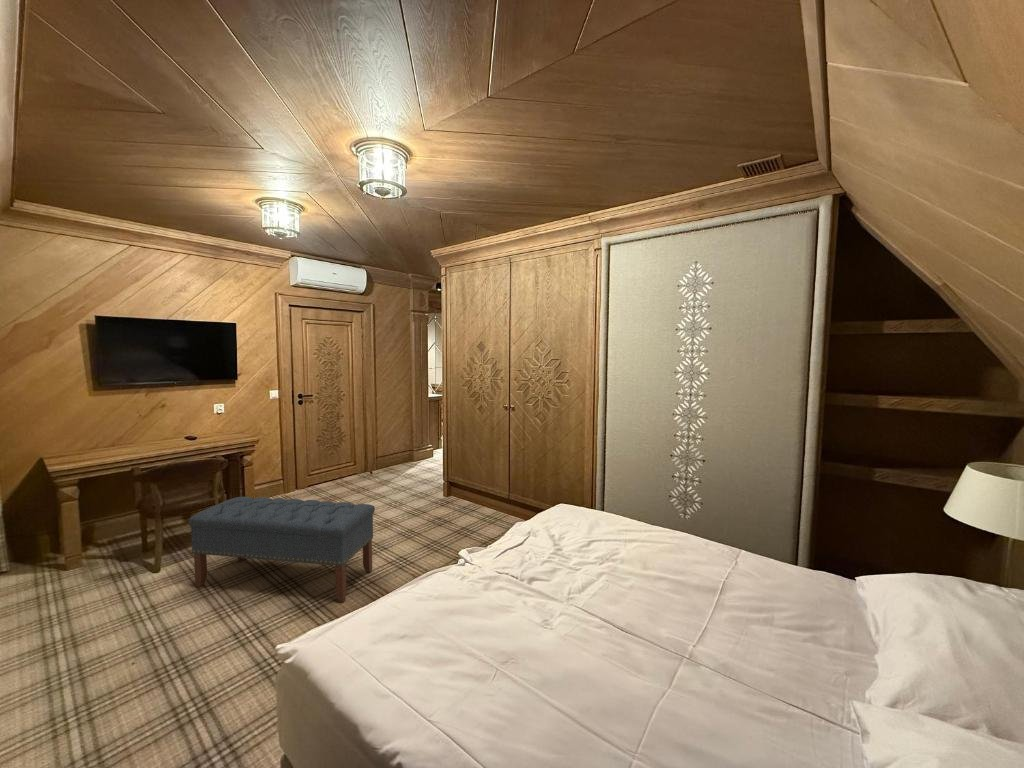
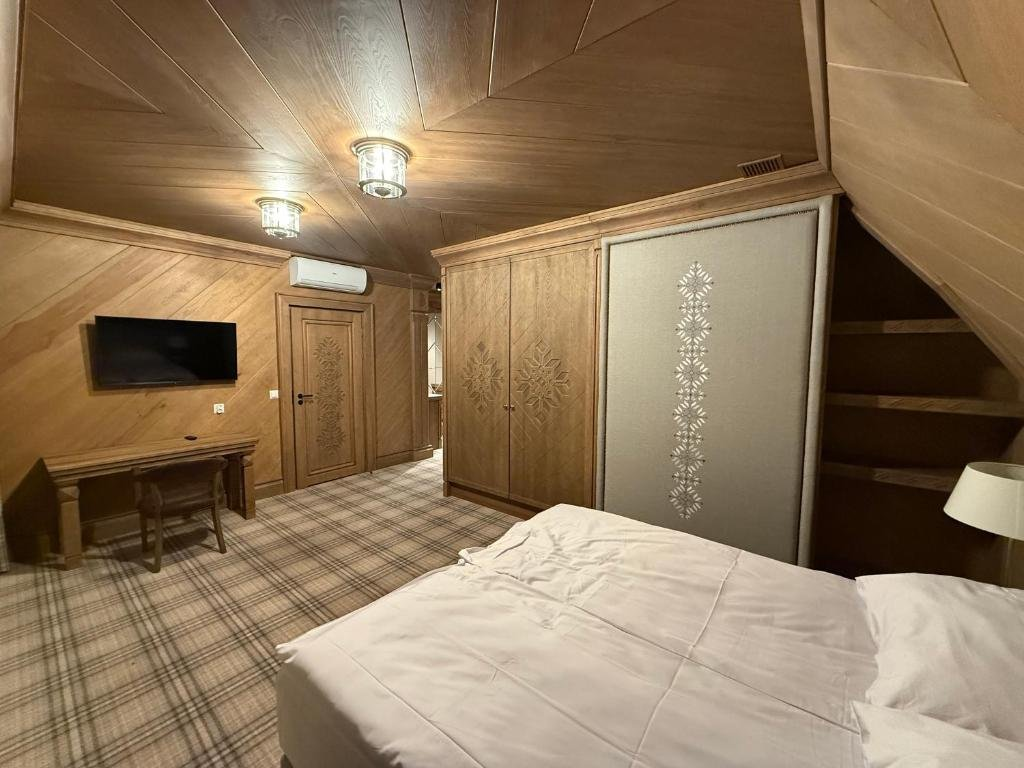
- bench [187,496,376,603]
